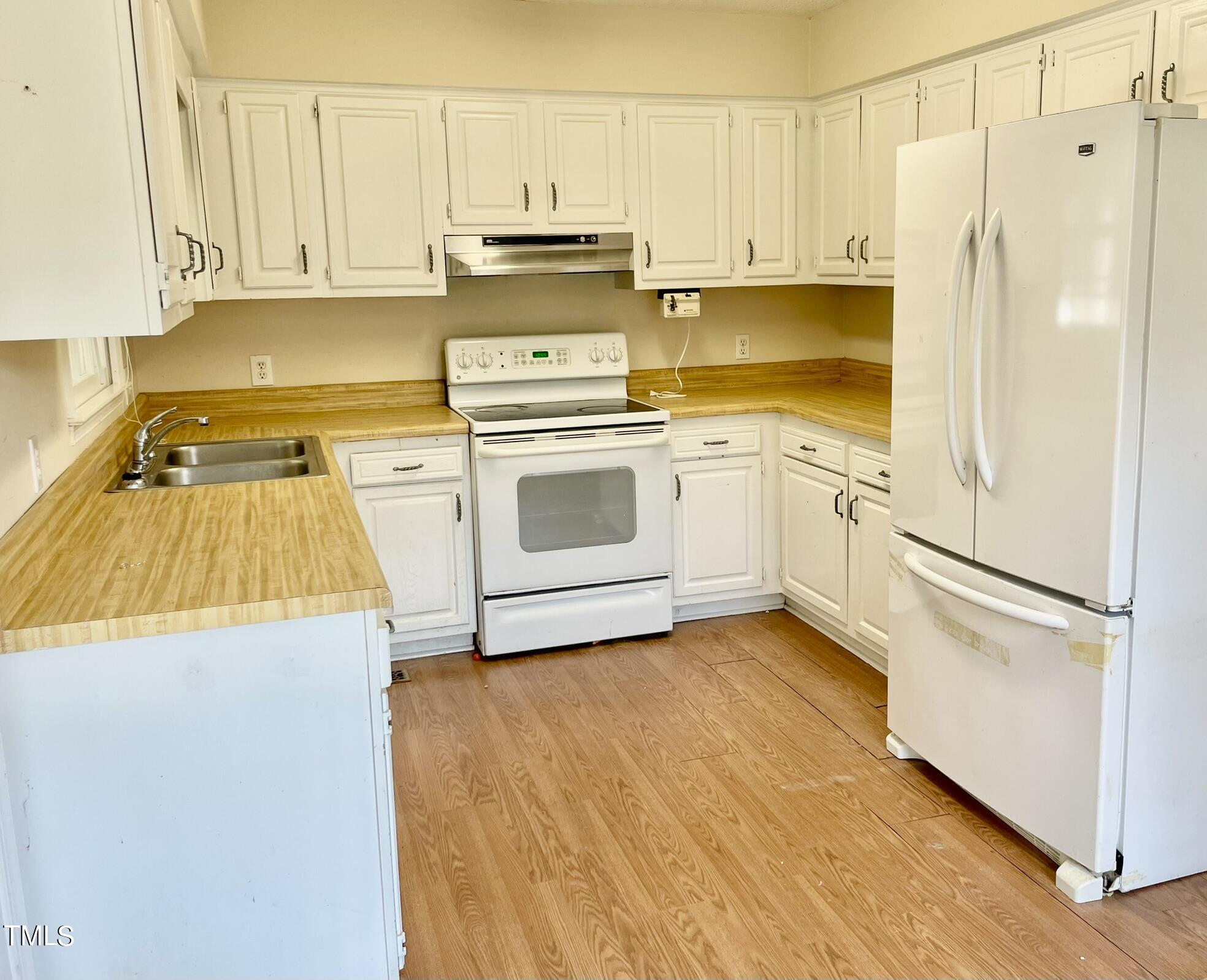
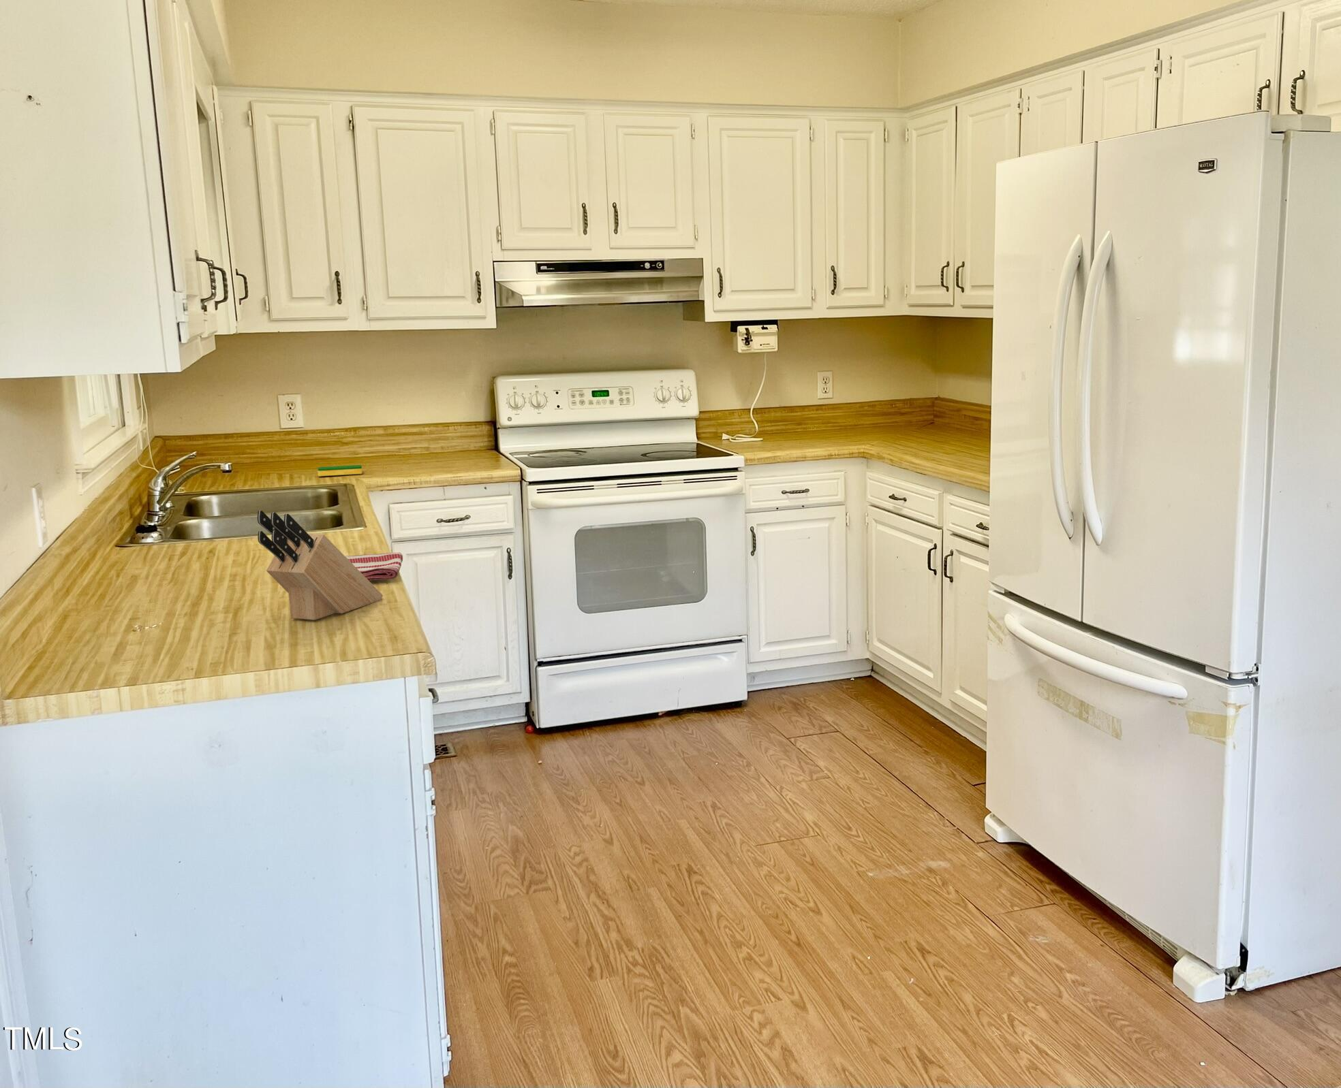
+ dish towel [344,552,403,581]
+ knife block [257,510,383,621]
+ dish sponge [317,464,362,477]
